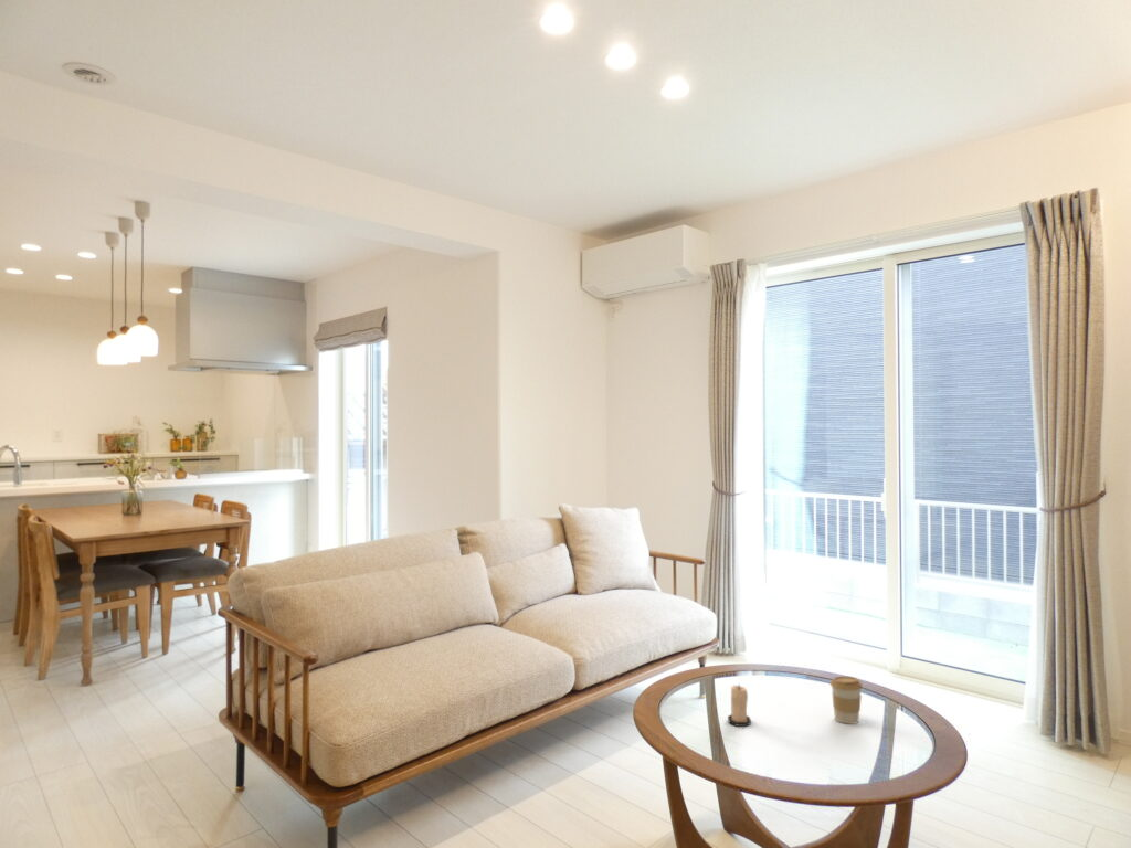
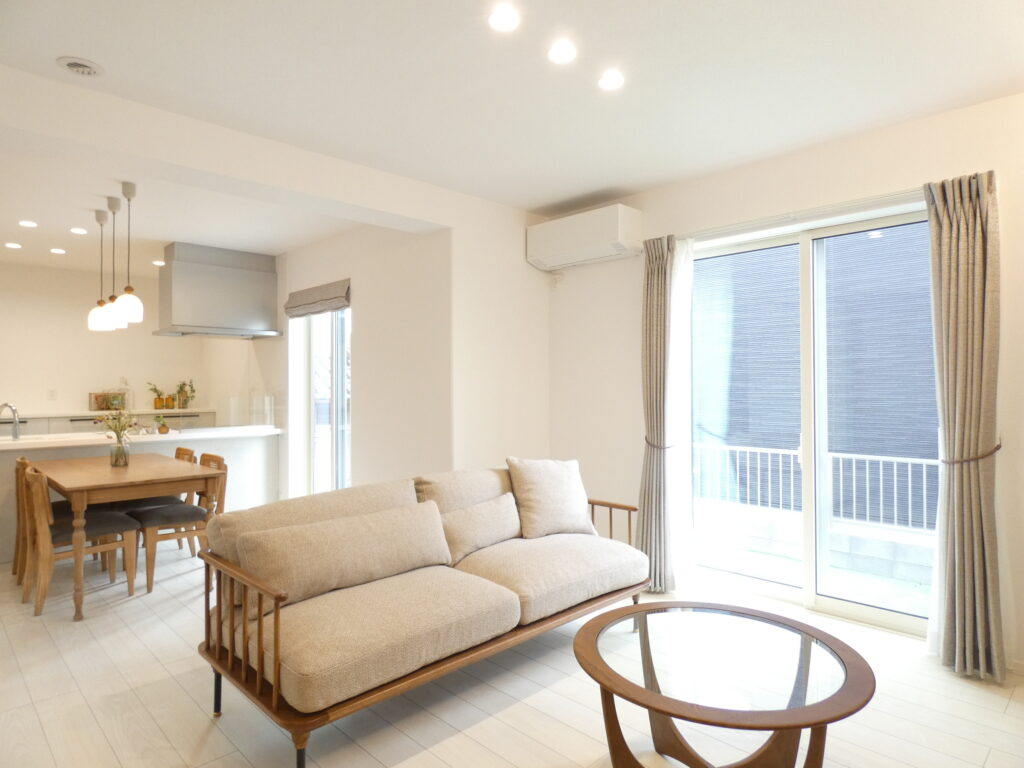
- coffee cup [829,676,864,725]
- candle [727,683,752,728]
